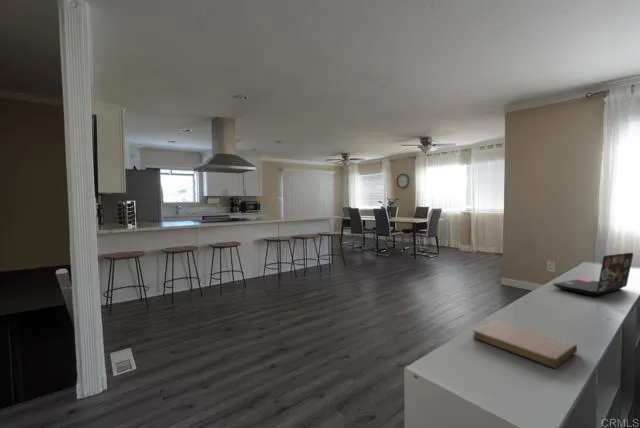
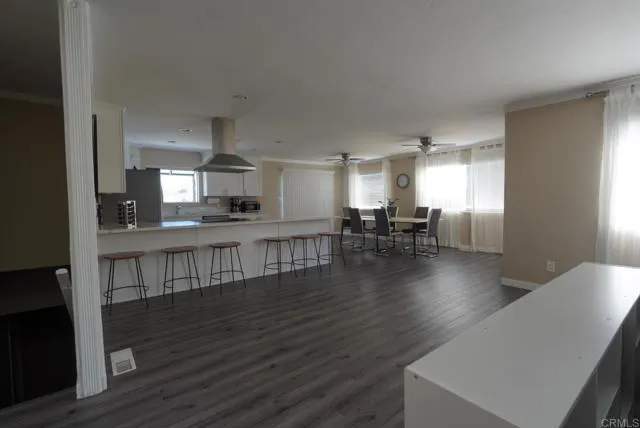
- laptop [552,252,634,296]
- notebook [472,320,578,369]
